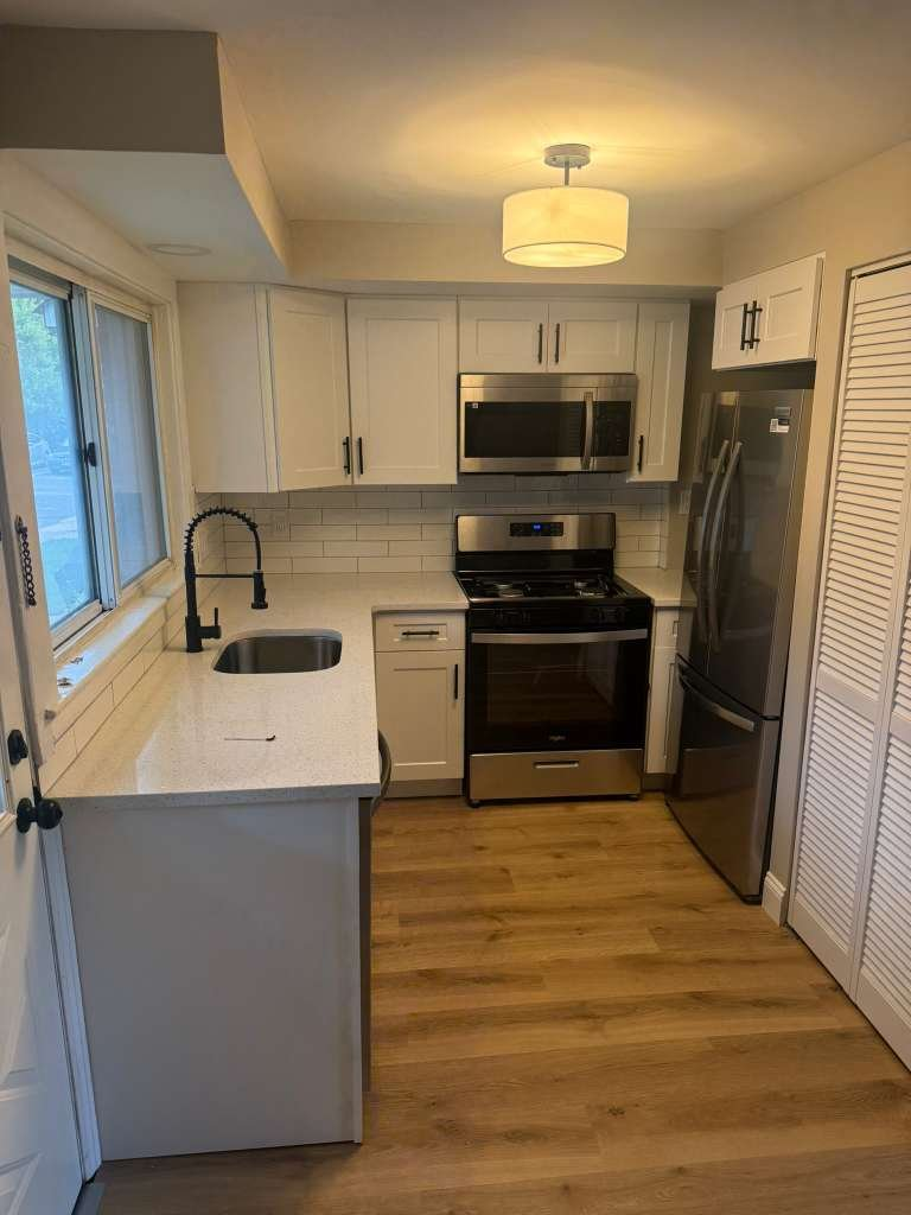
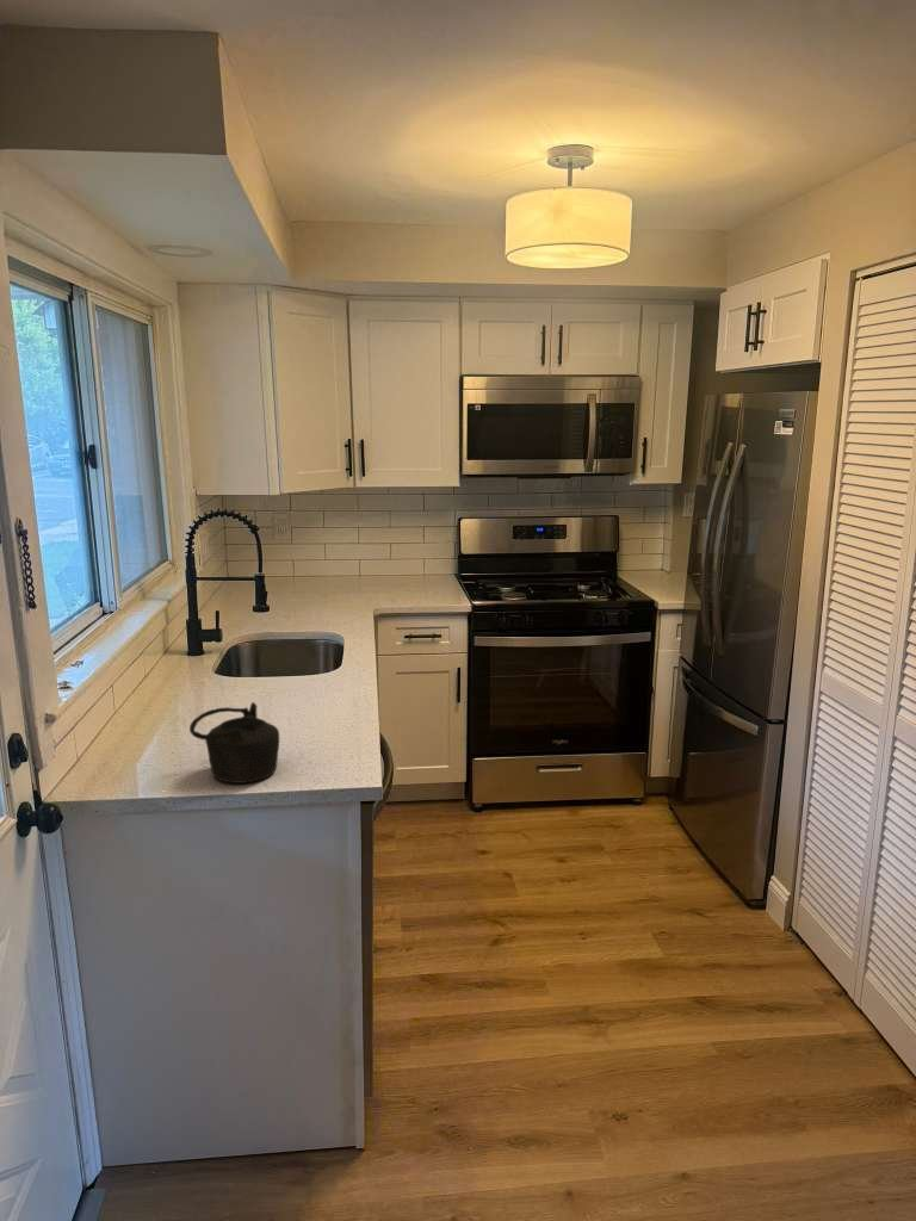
+ teapot [188,701,280,785]
